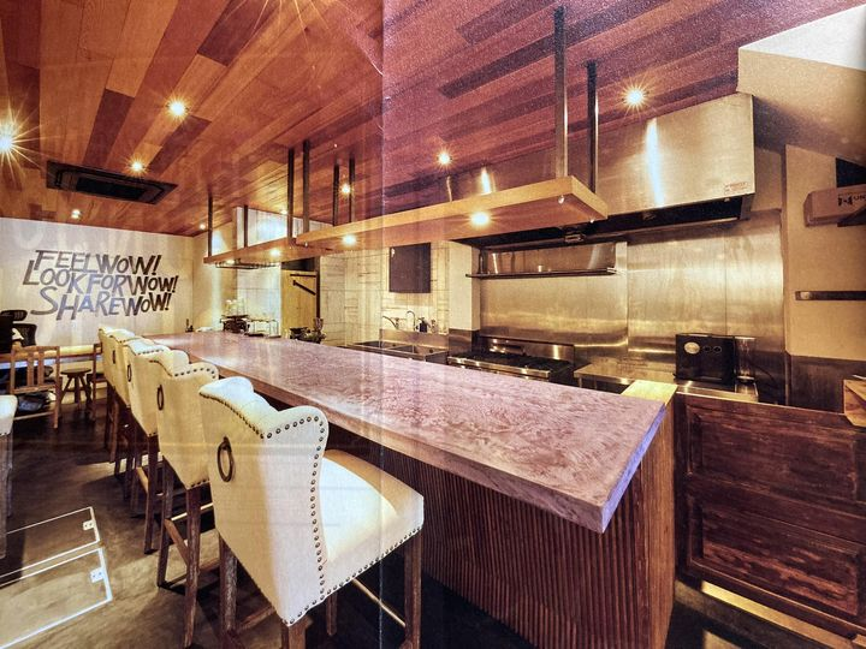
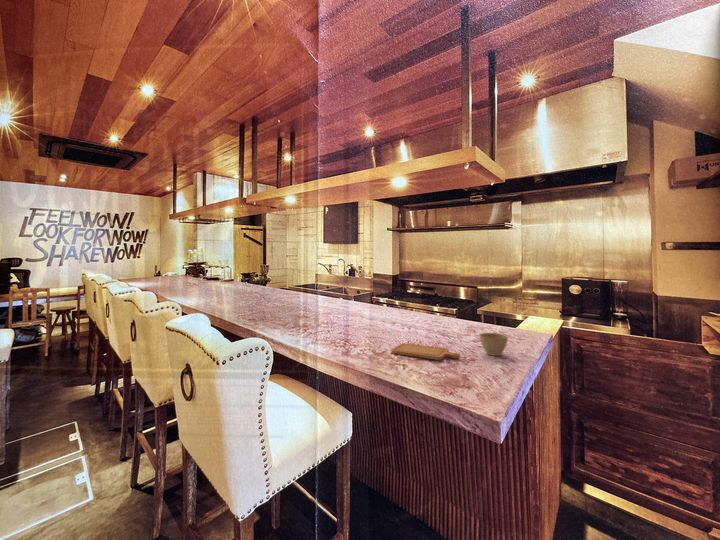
+ flower pot [478,332,509,357]
+ chopping board [391,342,461,361]
